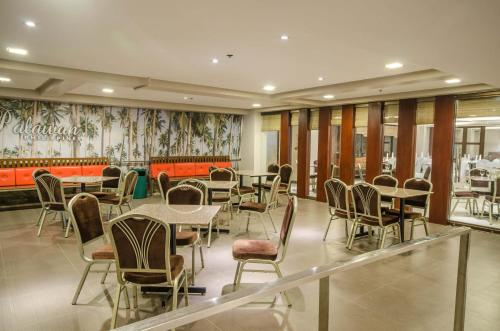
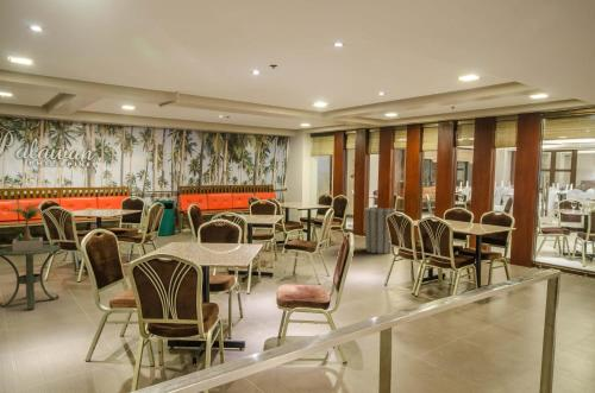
+ trash can [363,207,397,254]
+ potted plant [7,202,44,252]
+ side table [0,243,62,311]
